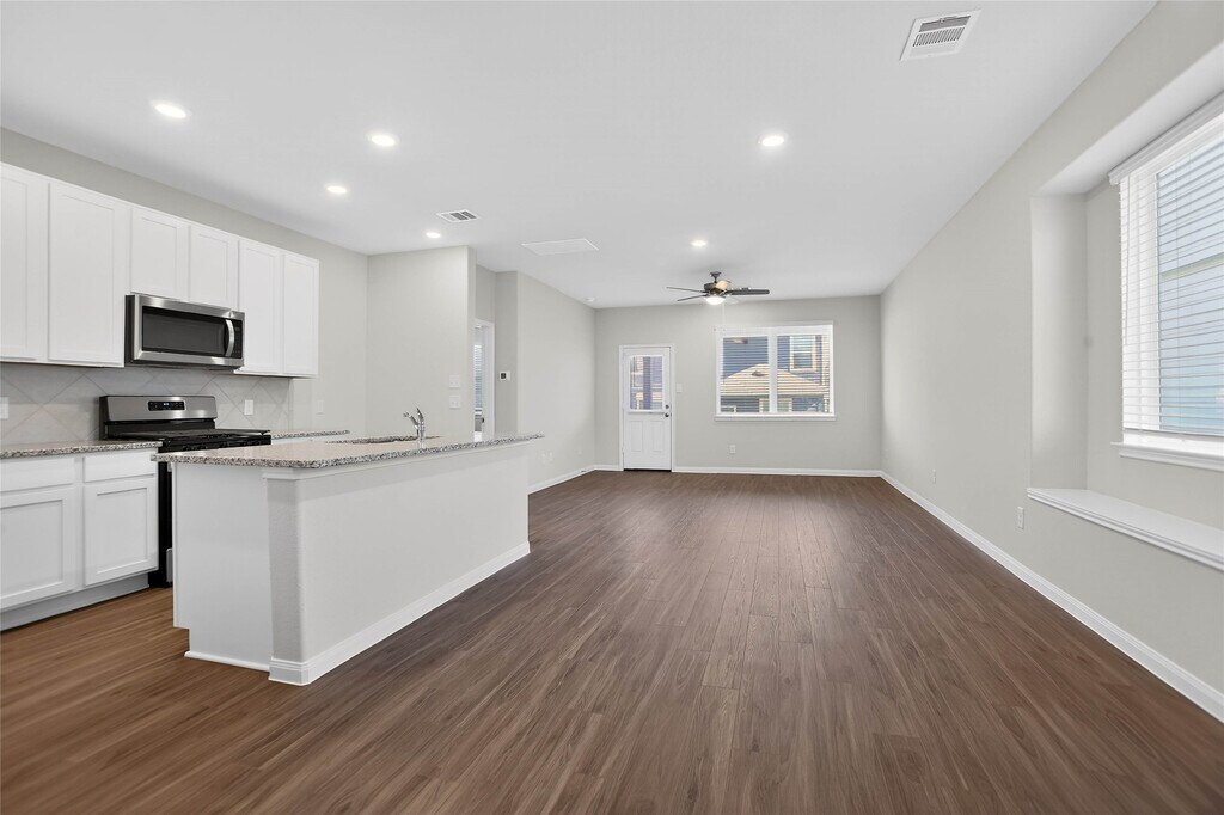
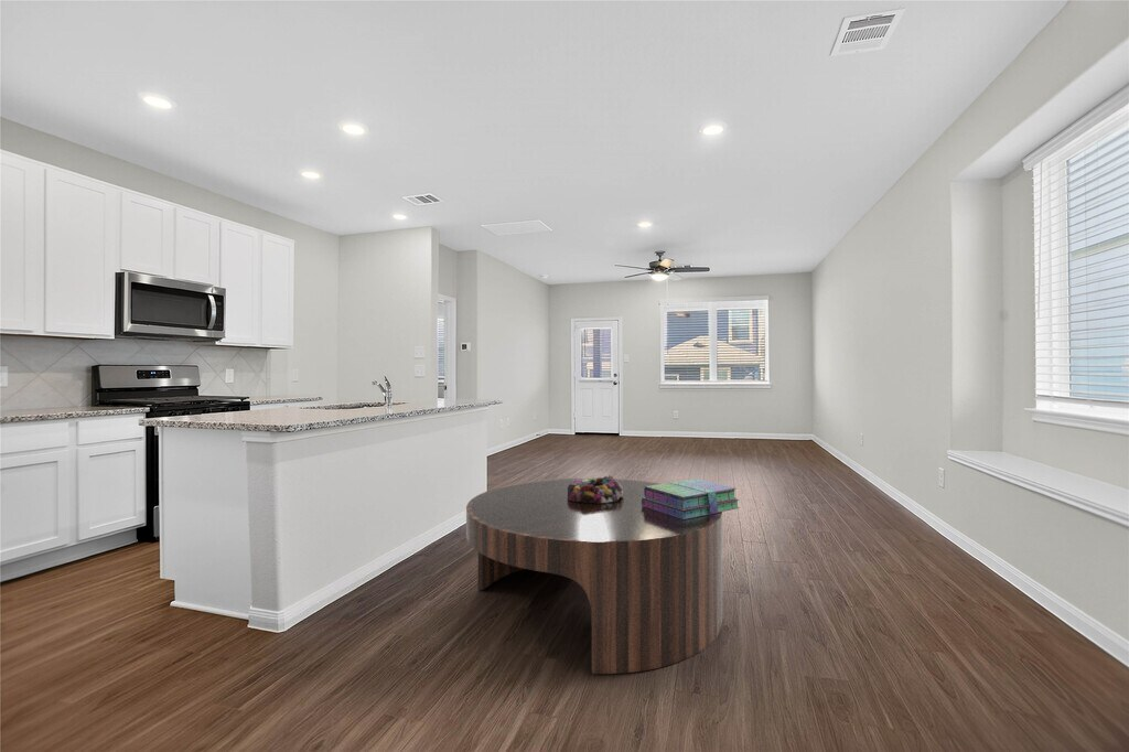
+ stack of books [642,477,741,519]
+ coffee table [465,477,723,675]
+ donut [568,474,624,504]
